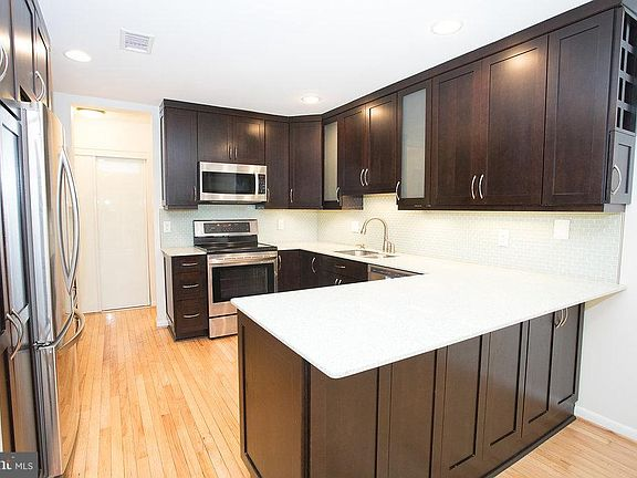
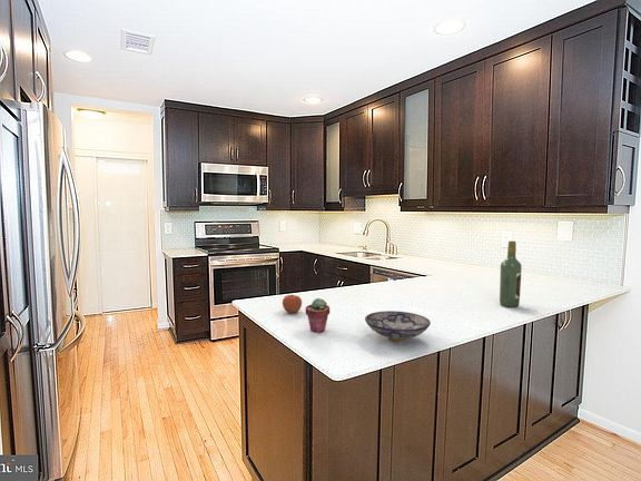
+ wine bottle [499,240,523,308]
+ apple [282,294,303,314]
+ potted succulent [305,297,331,333]
+ bowl [364,310,432,343]
